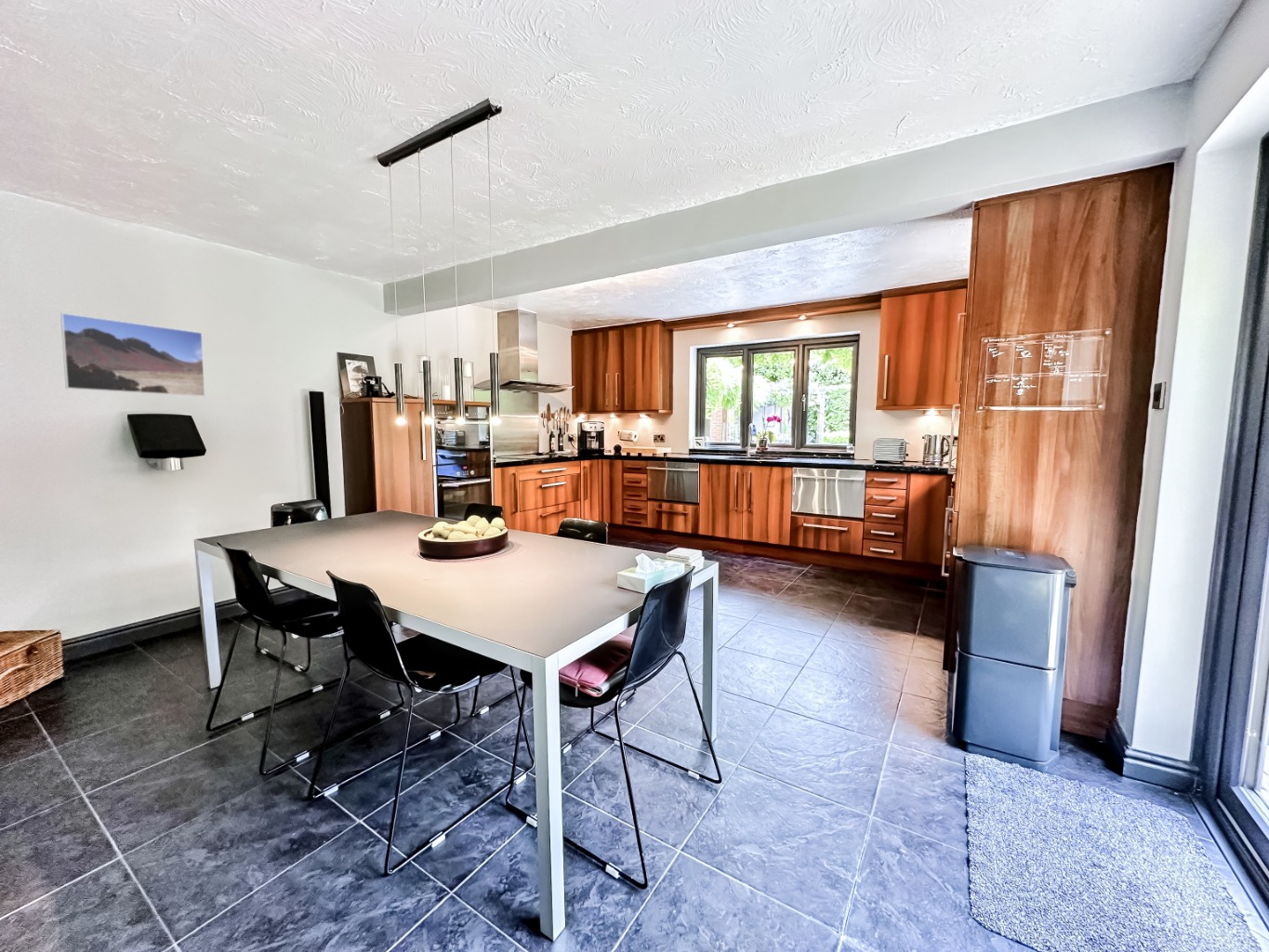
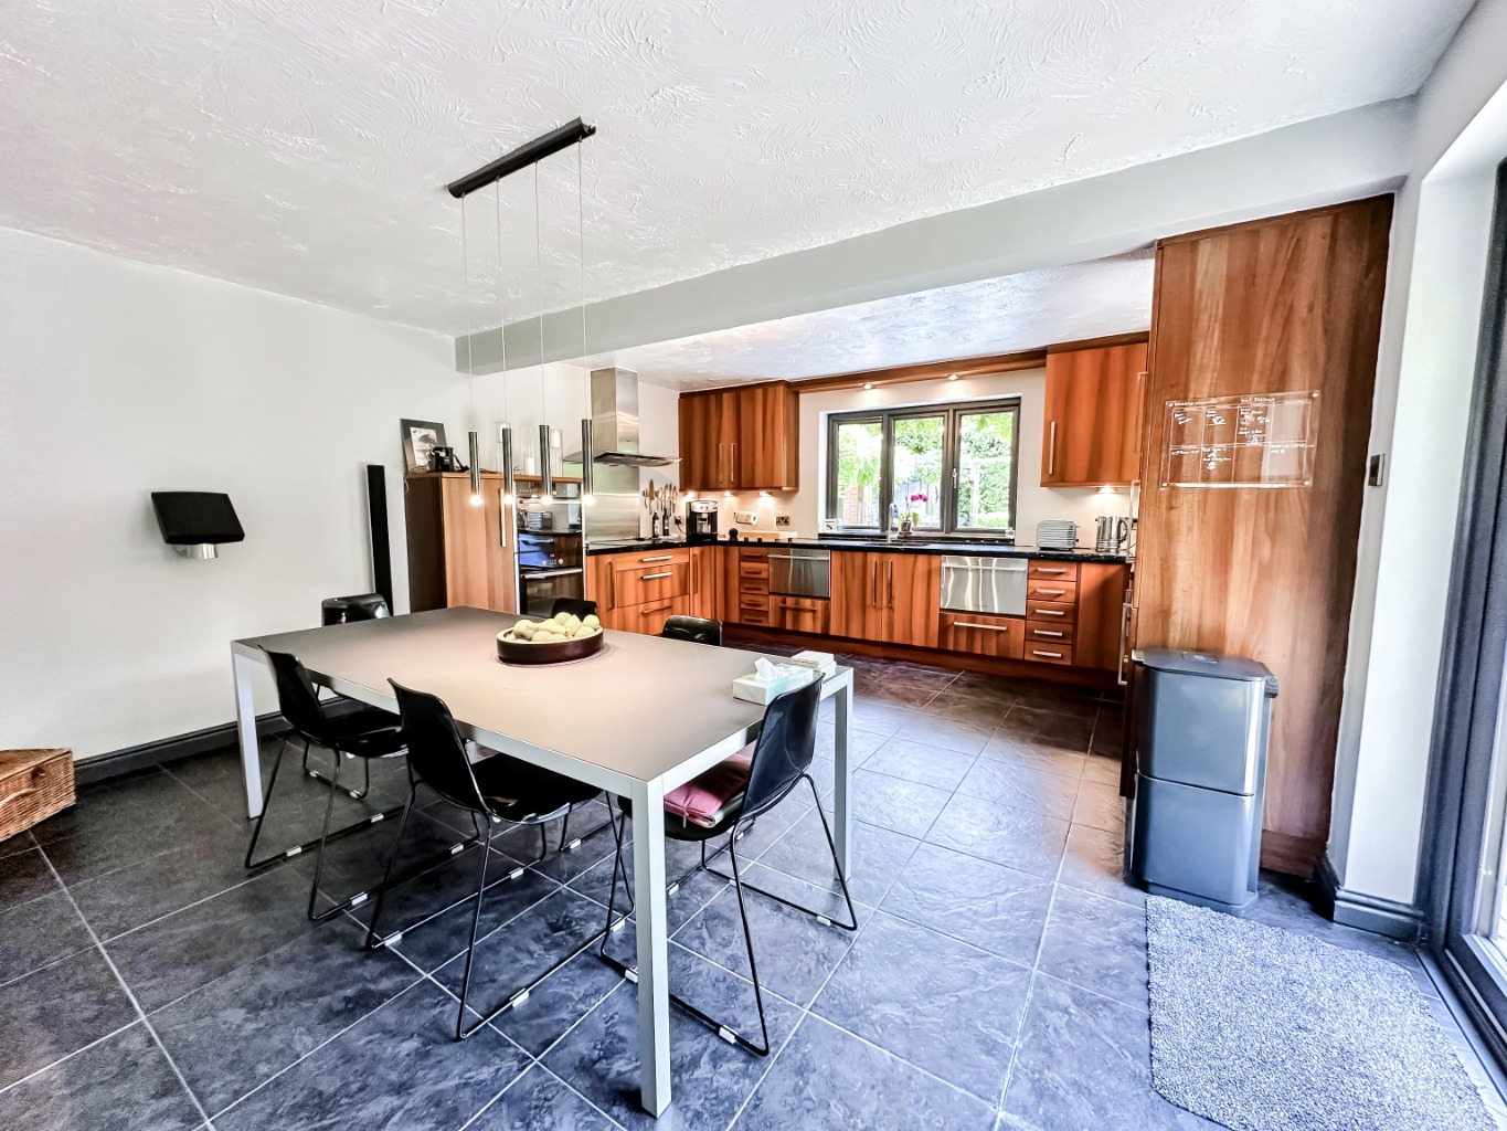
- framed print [59,312,206,397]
